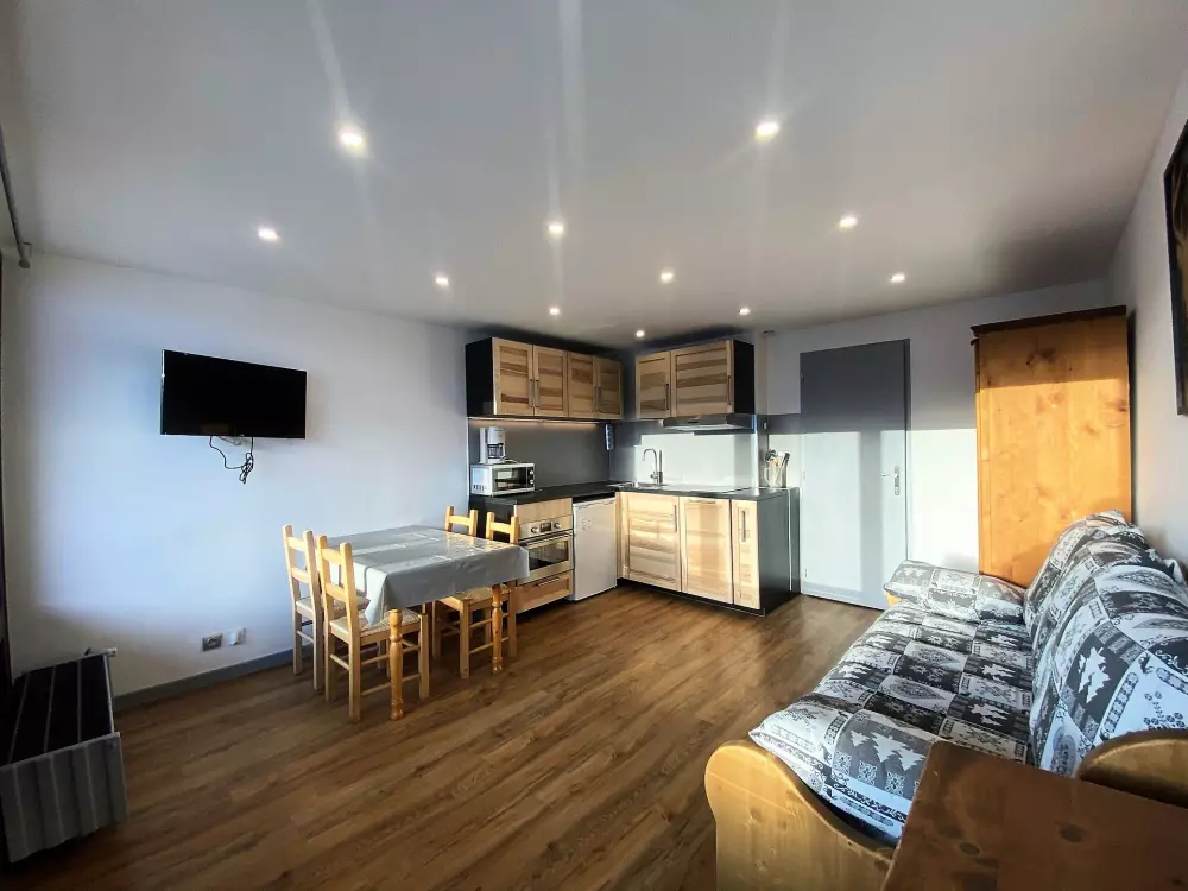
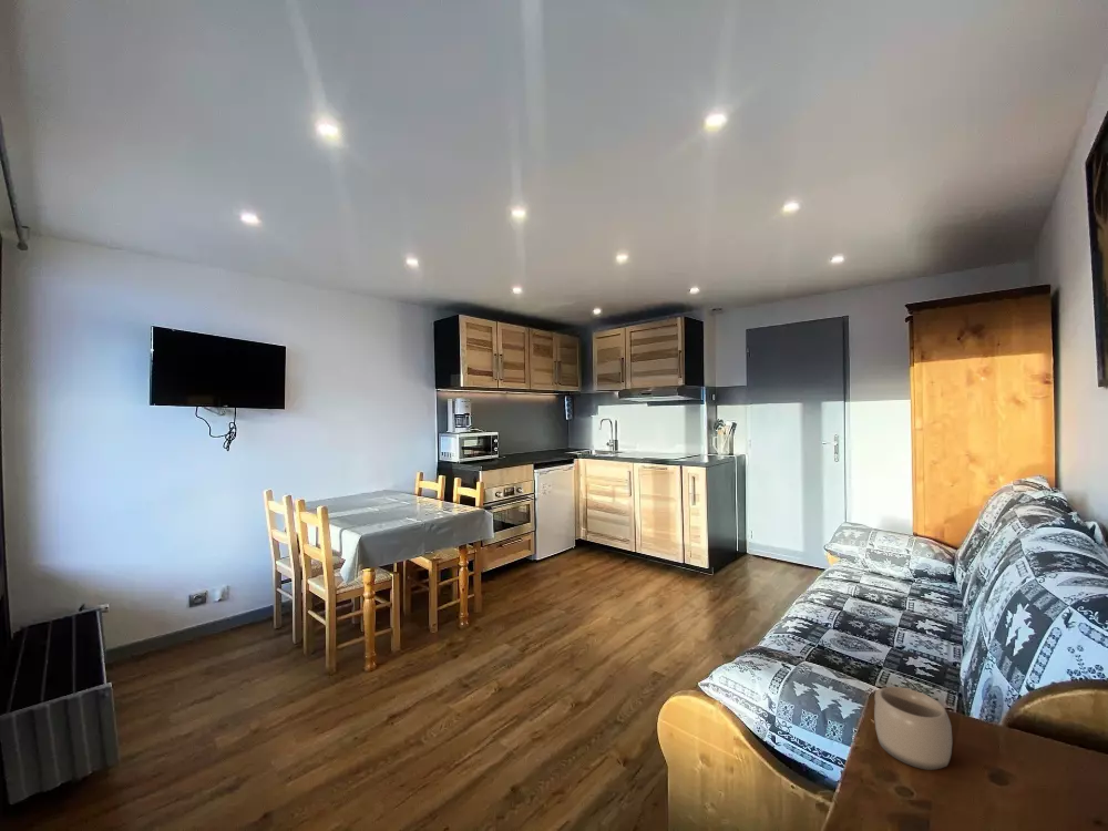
+ mug [873,686,953,771]
